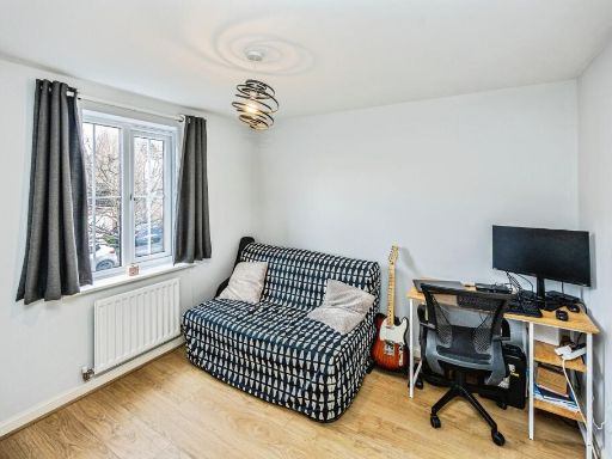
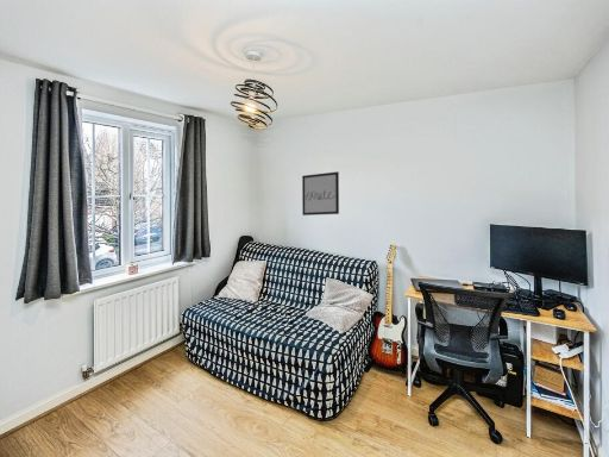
+ wall art [301,170,340,217]
